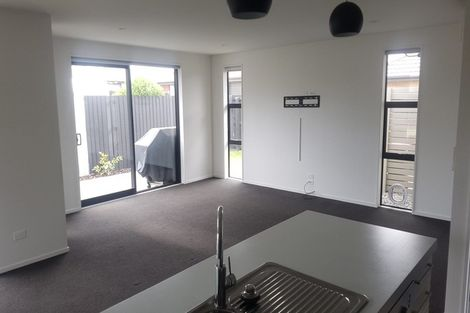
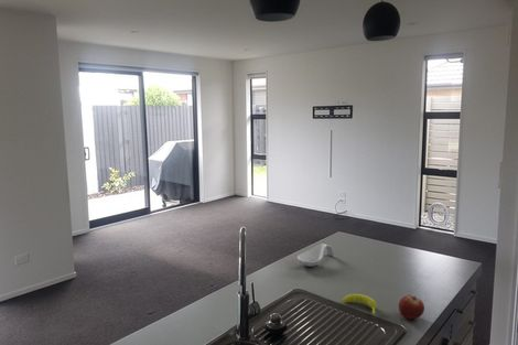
+ spoon rest [296,242,335,268]
+ fruit [398,293,425,320]
+ banana [342,293,378,315]
